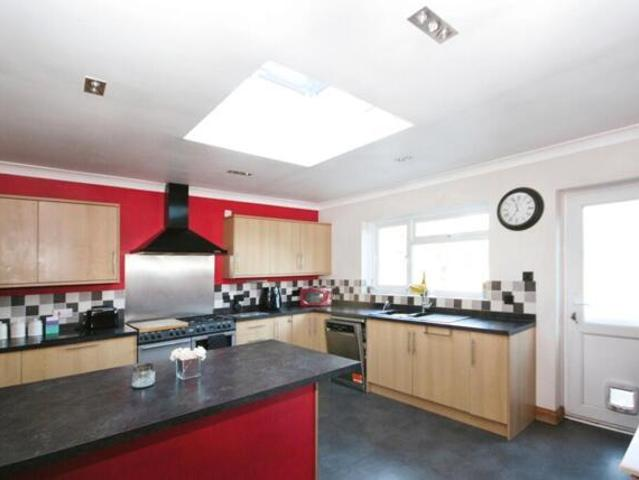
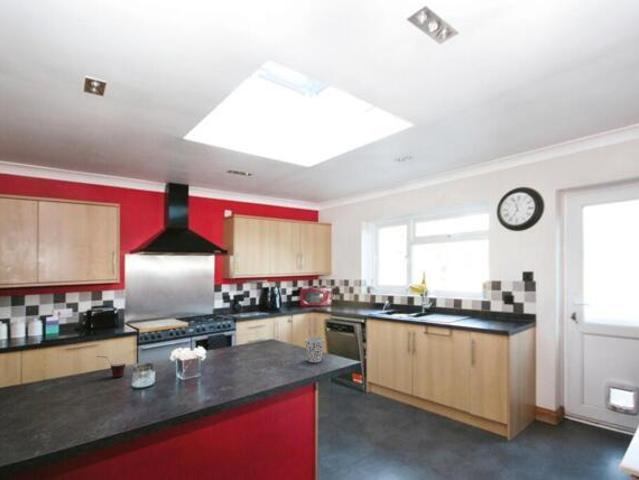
+ cup [96,355,127,378]
+ cup [304,336,325,363]
